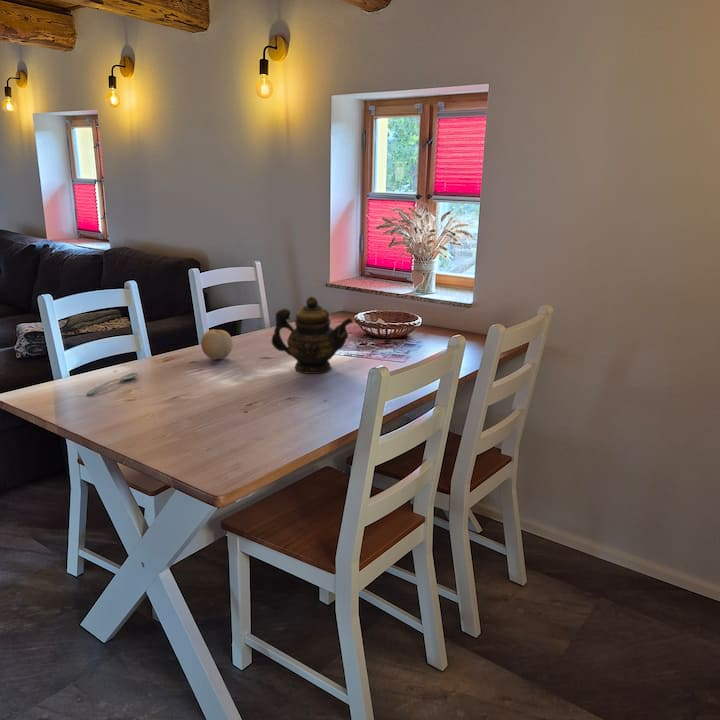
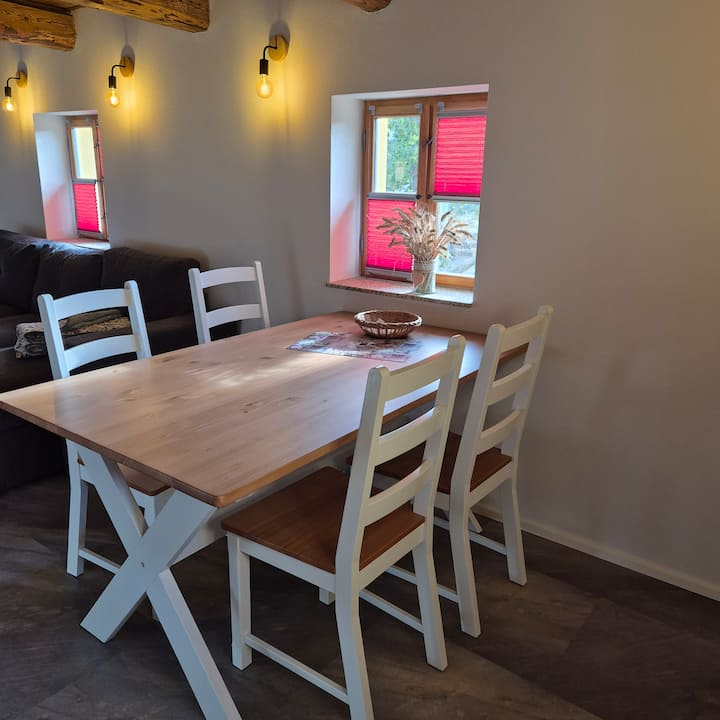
- spoon [86,372,139,396]
- teapot [270,296,354,375]
- fruit [200,329,234,360]
